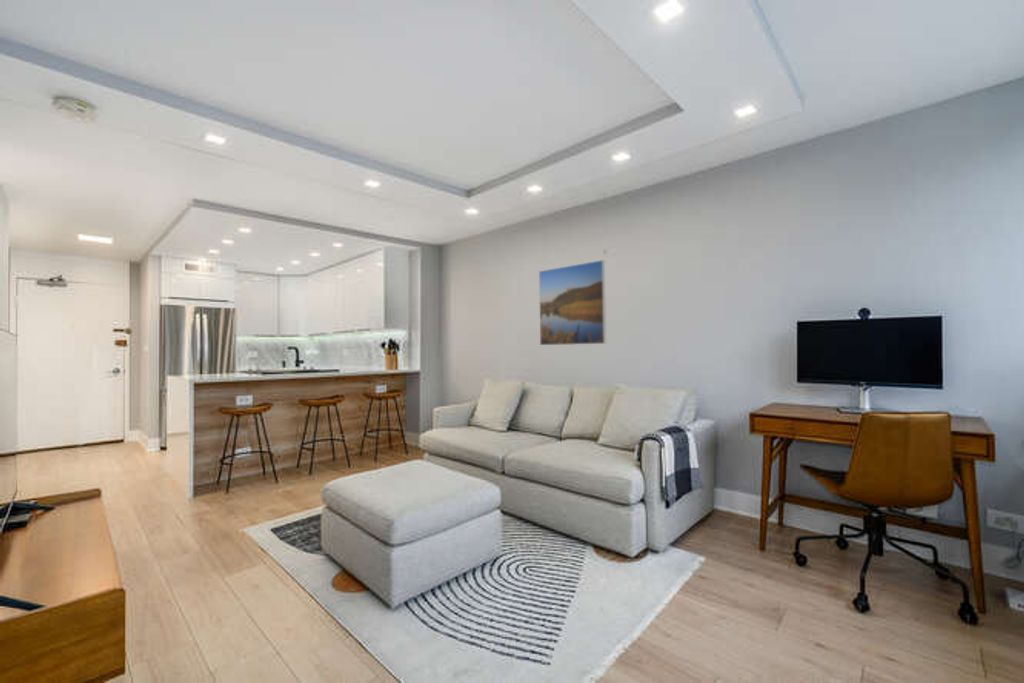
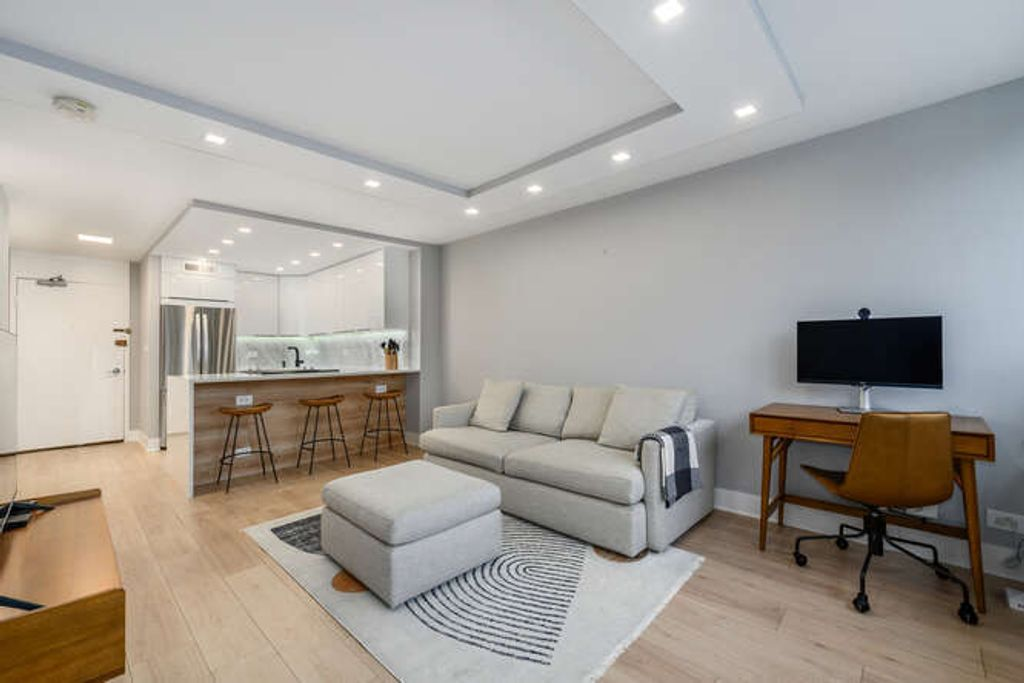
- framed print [538,259,607,346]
